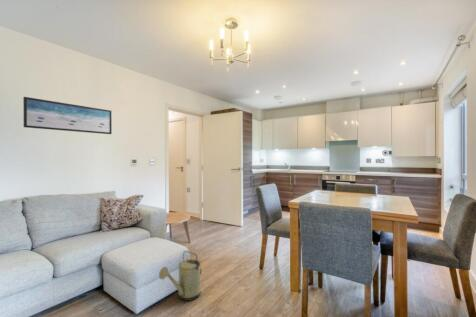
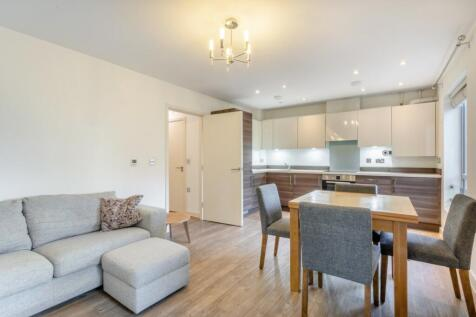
- wall art [22,96,113,135]
- watering can [158,250,202,302]
